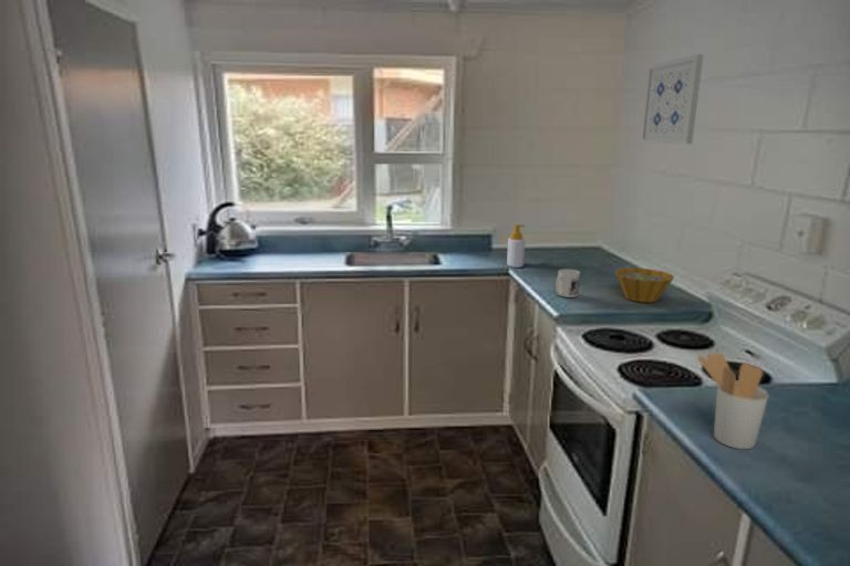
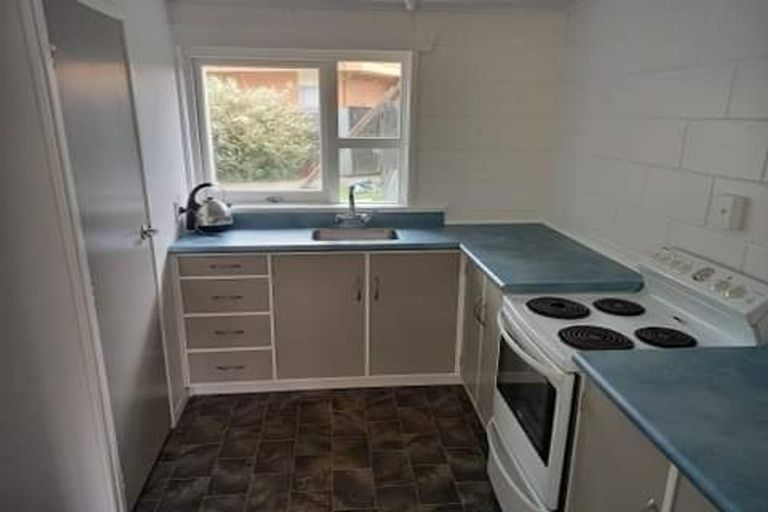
- soap bottle [506,223,526,269]
- bowl [614,268,675,304]
- mug [554,269,581,298]
- utensil holder [696,352,769,450]
- wall art [639,53,705,145]
